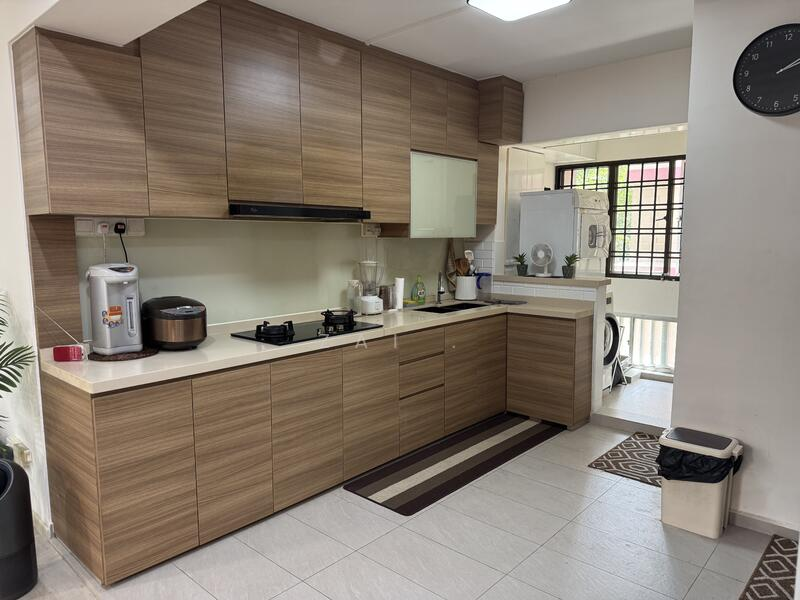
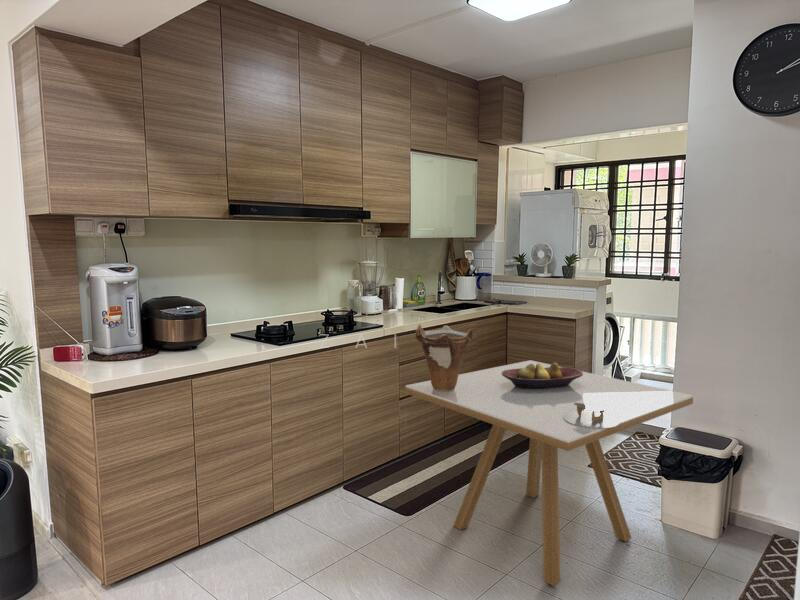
+ vase [414,323,474,392]
+ napkin holder [563,403,619,429]
+ fruit bowl [502,362,583,389]
+ dining table [405,359,694,587]
